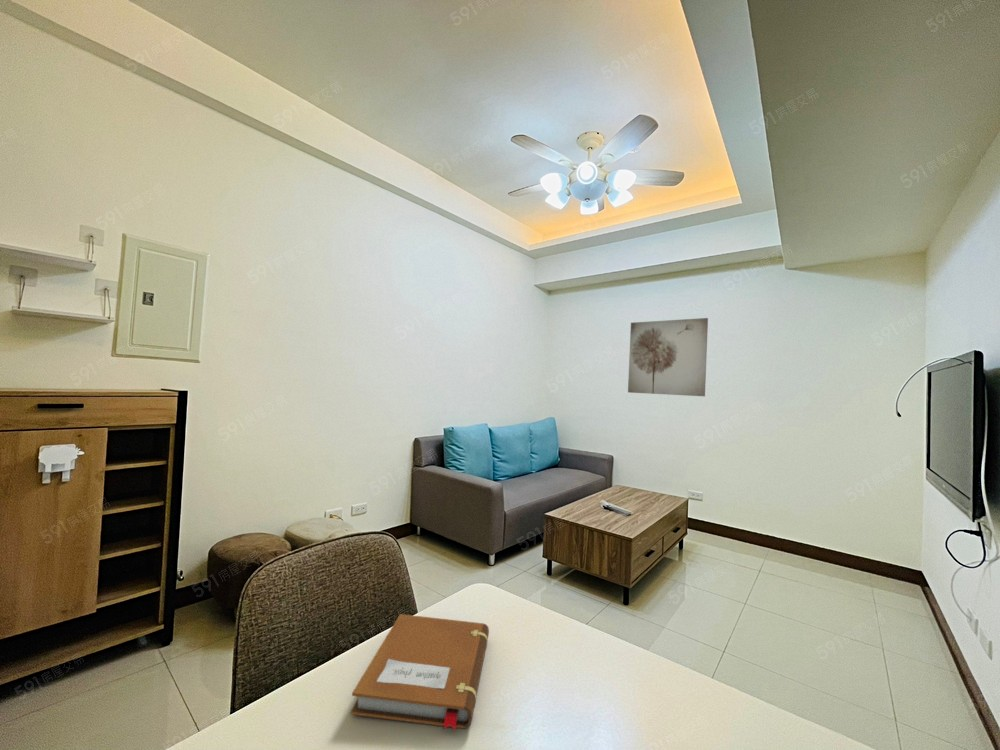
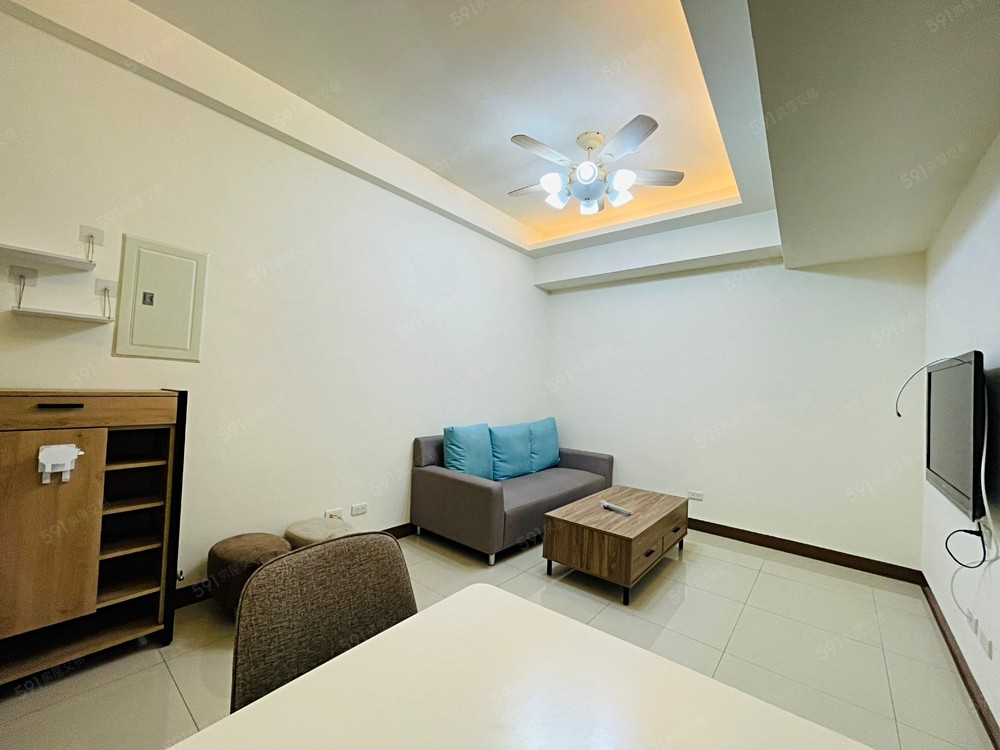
- notebook [350,613,490,731]
- wall art [627,317,709,397]
